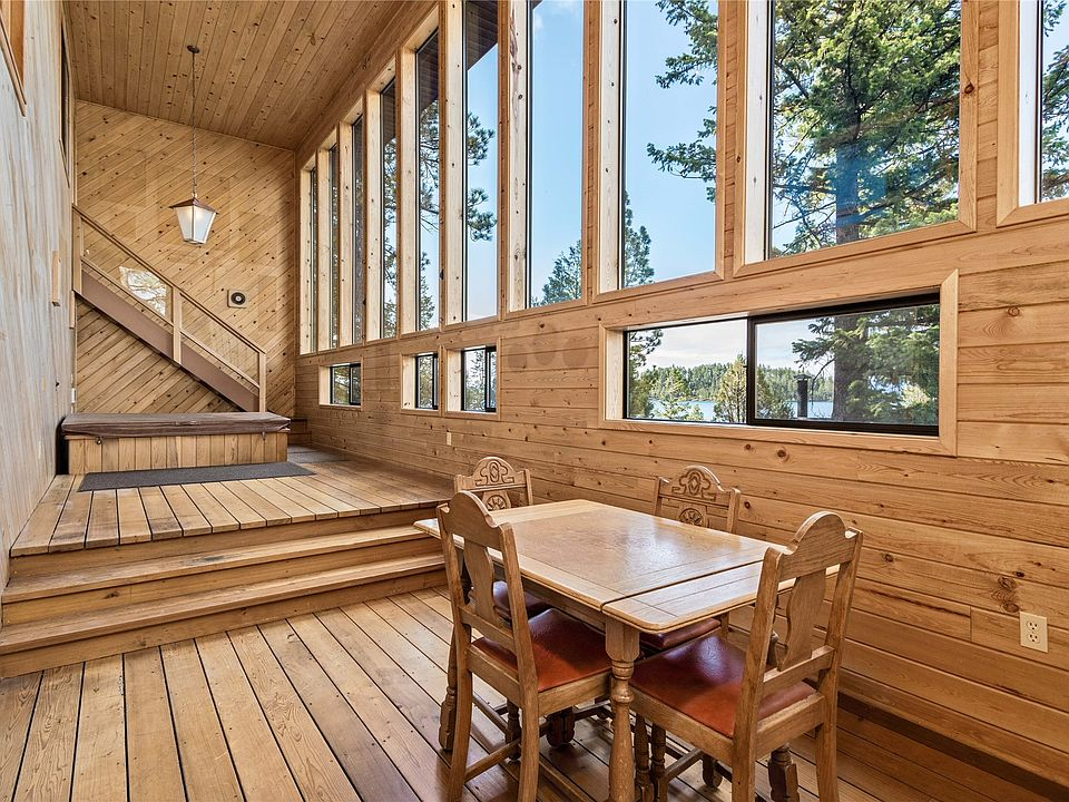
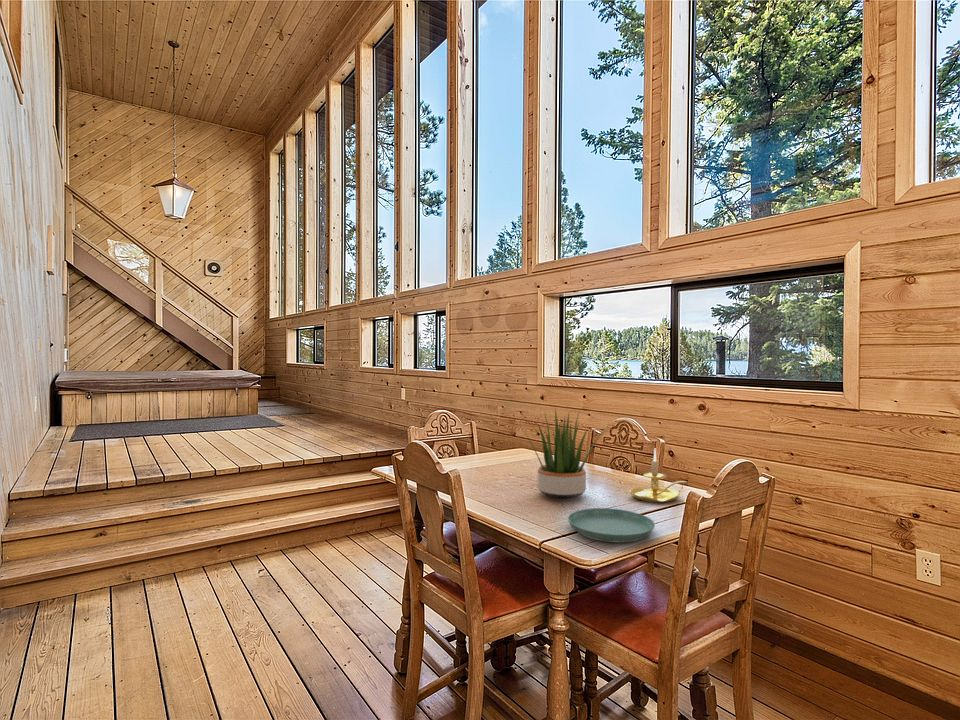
+ potted plant [517,408,610,499]
+ candle holder [629,448,687,503]
+ saucer [567,507,656,544]
